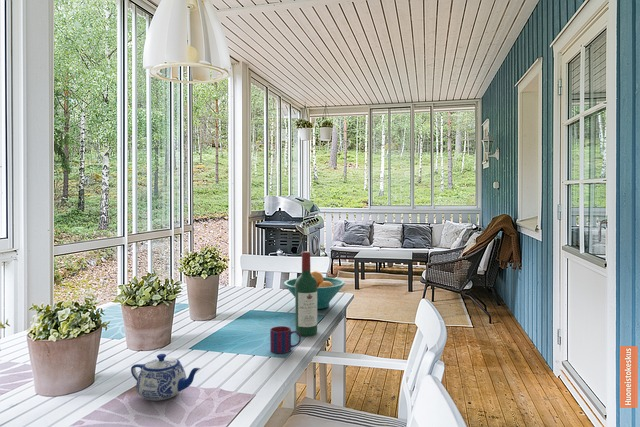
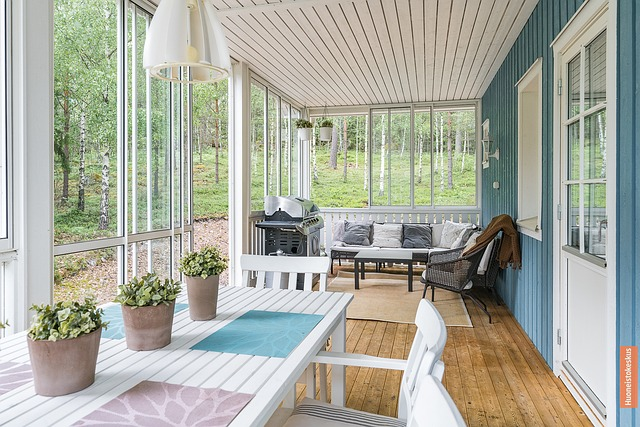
- wine bottle [294,250,318,337]
- teapot [130,353,201,402]
- fruit bowl [283,270,346,310]
- mug [269,325,302,354]
